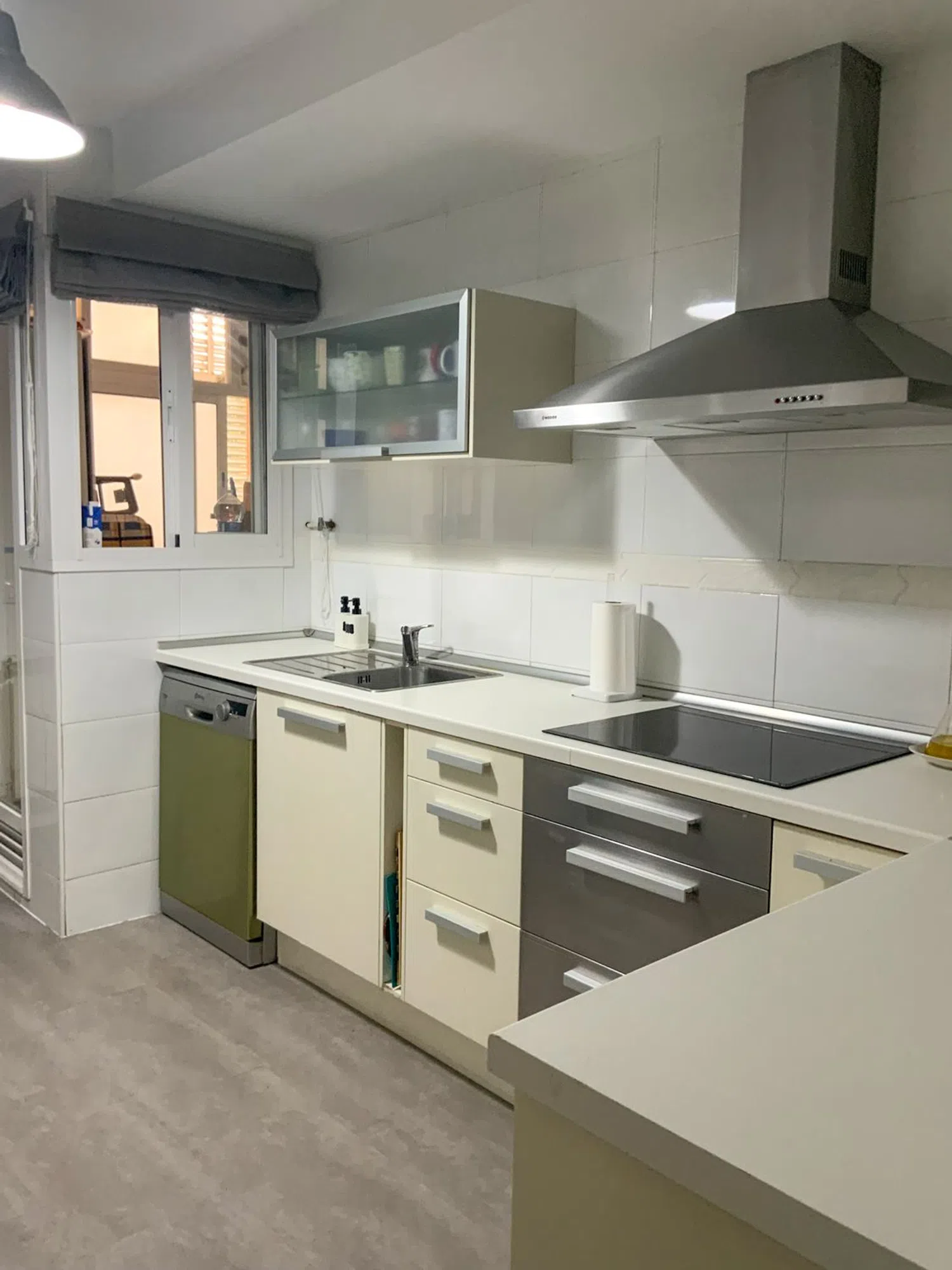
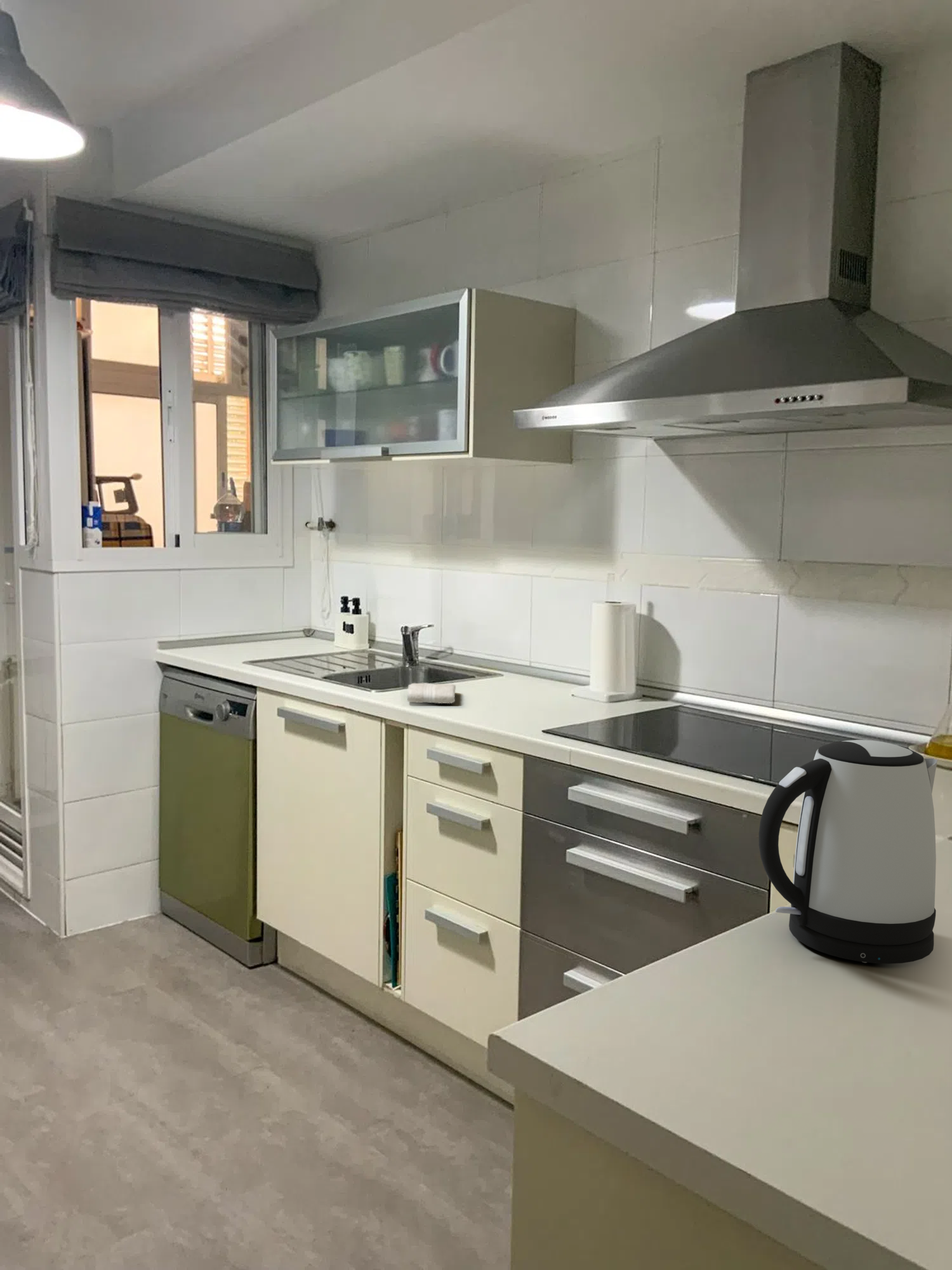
+ washcloth [406,682,456,704]
+ kettle [758,739,938,965]
